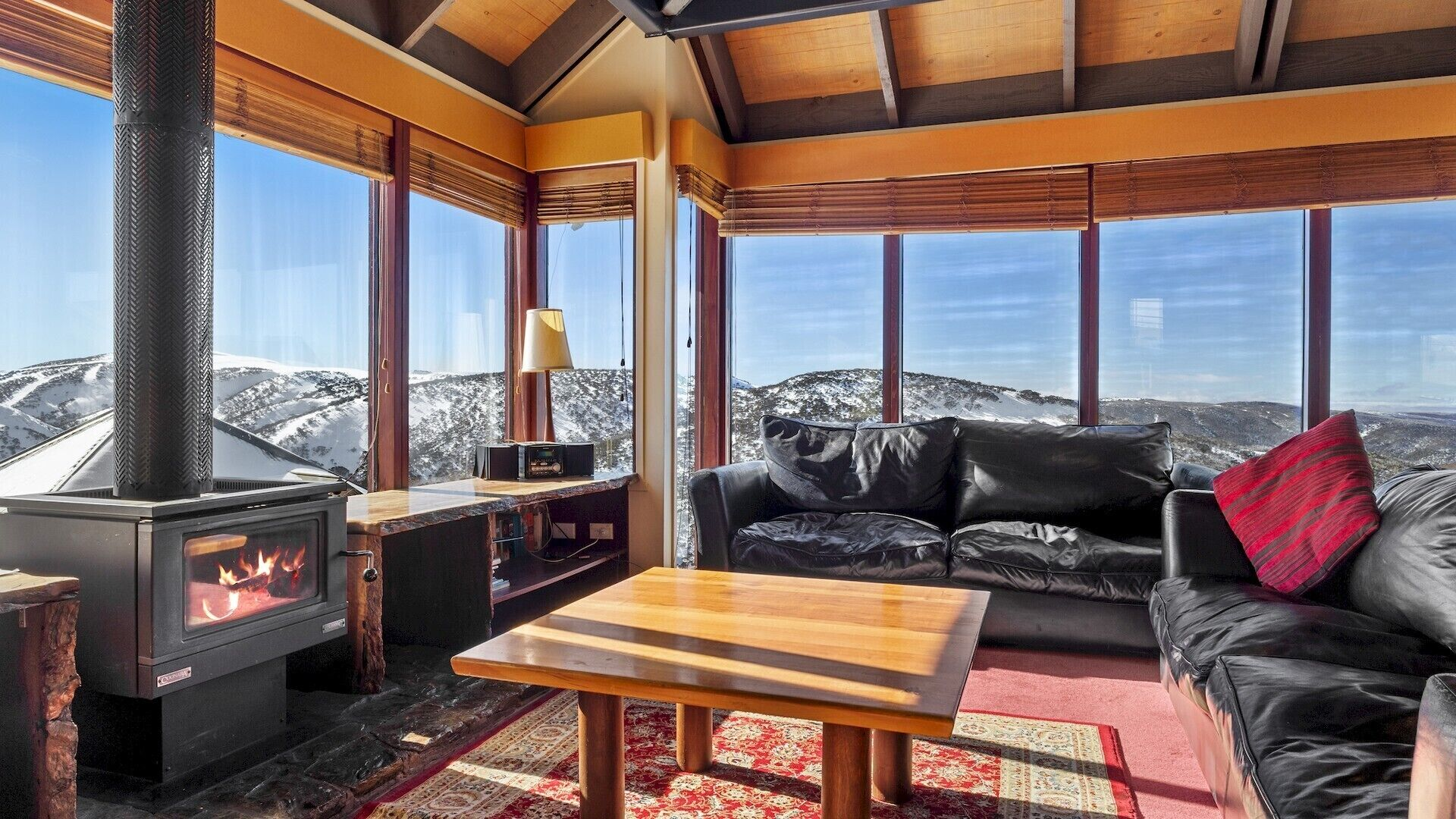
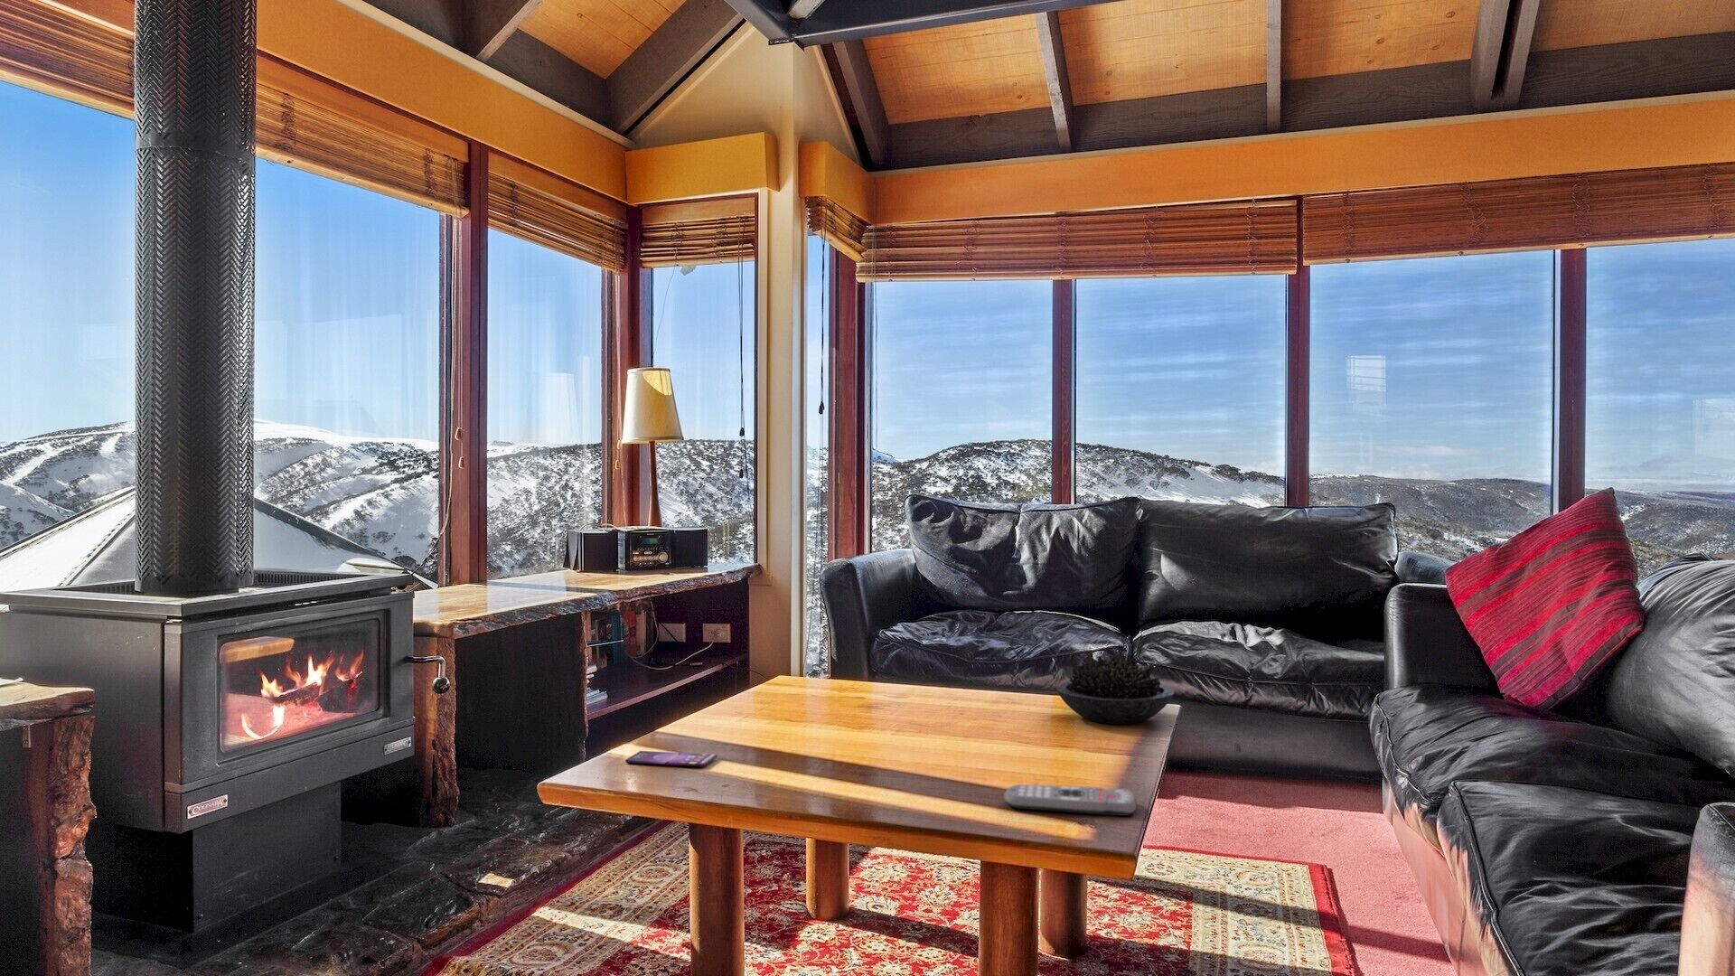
+ remote control [1003,783,1137,818]
+ smartphone [624,750,719,769]
+ succulent plant [1056,653,1176,725]
